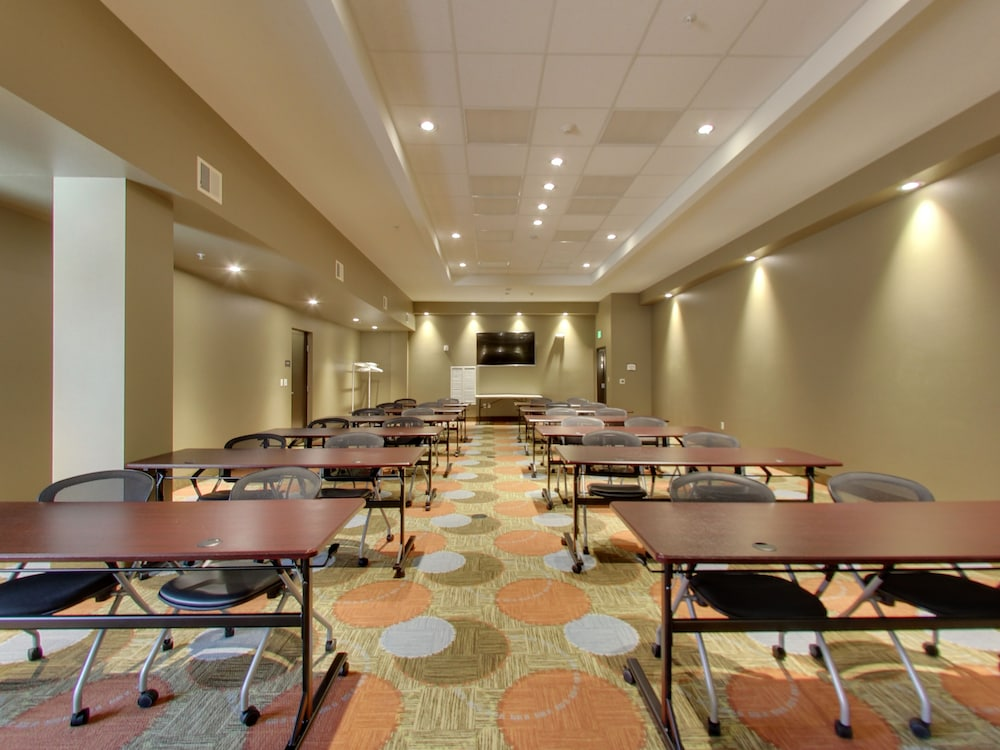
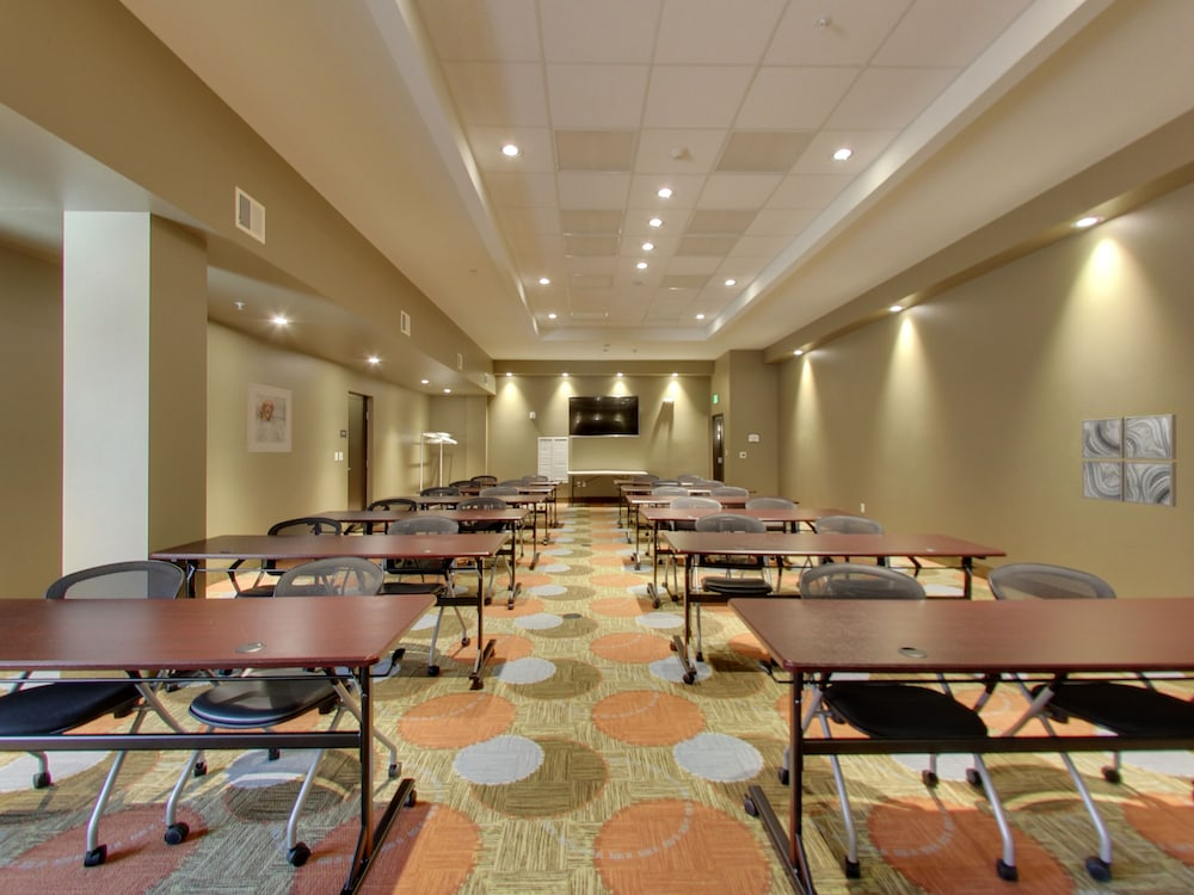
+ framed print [246,381,293,453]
+ wall art [1081,413,1177,508]
